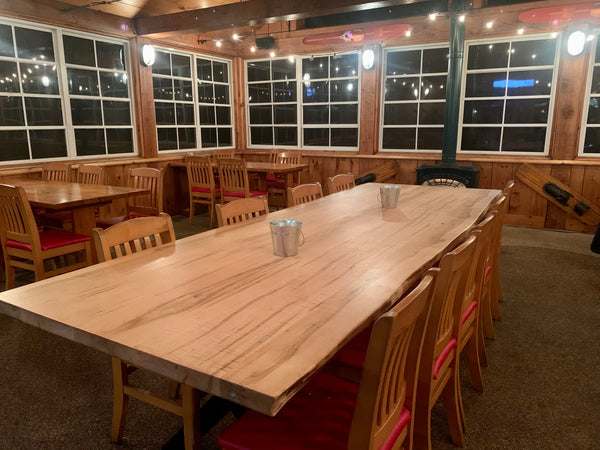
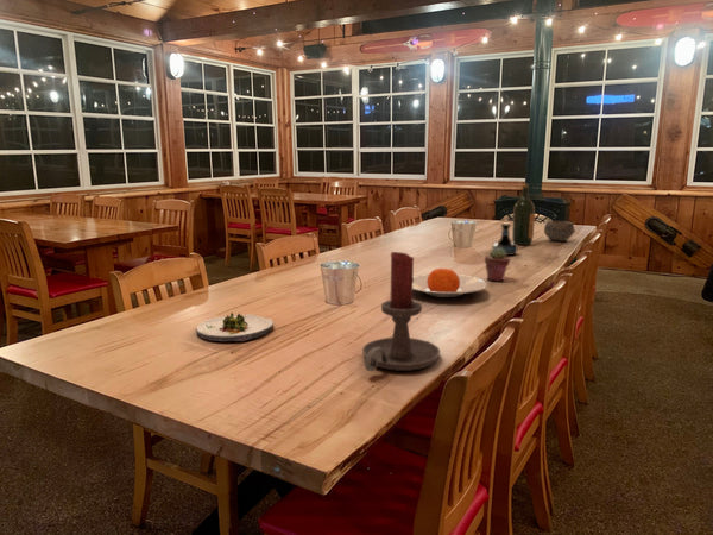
+ plate [412,268,488,298]
+ wine bottle [511,183,536,246]
+ salad plate [195,311,275,342]
+ bowl [543,220,576,241]
+ tequila bottle [491,222,519,257]
+ potted succulent [484,247,511,282]
+ candle holder [361,251,441,372]
